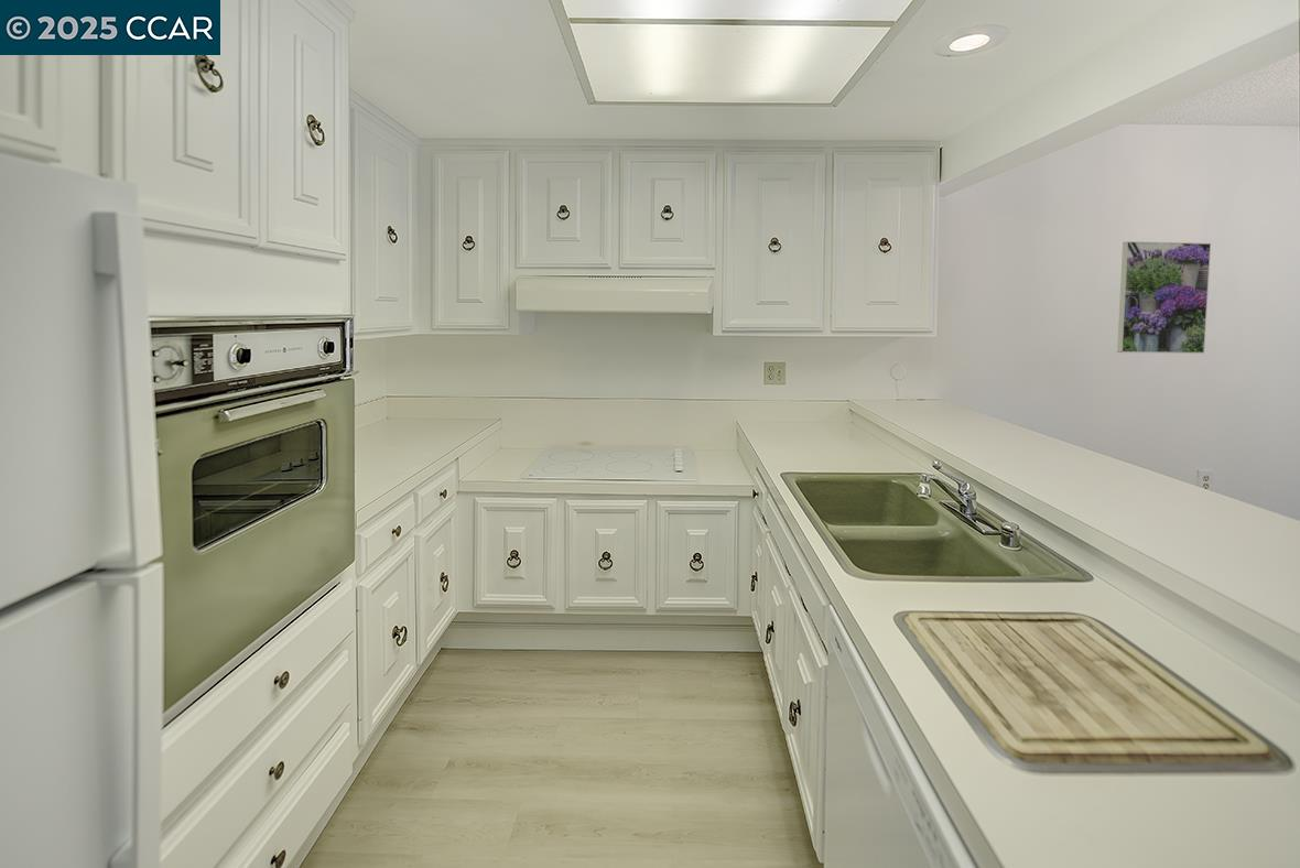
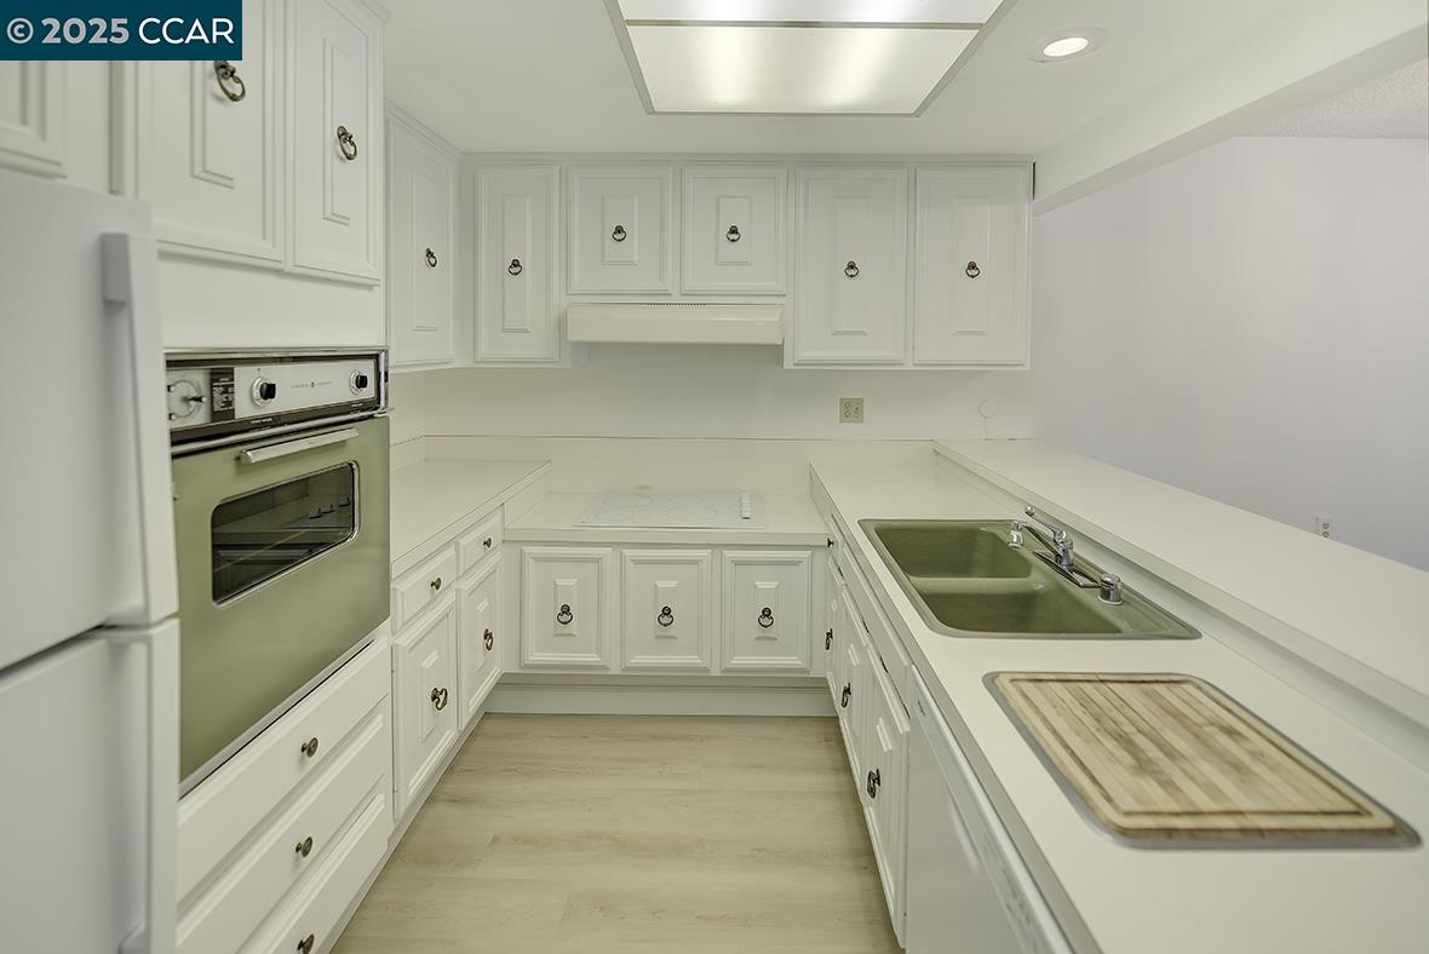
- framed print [1116,240,1212,355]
